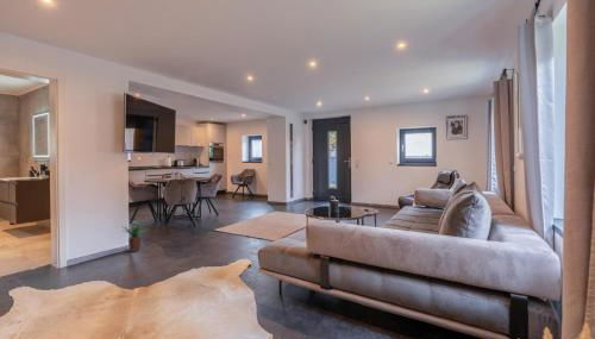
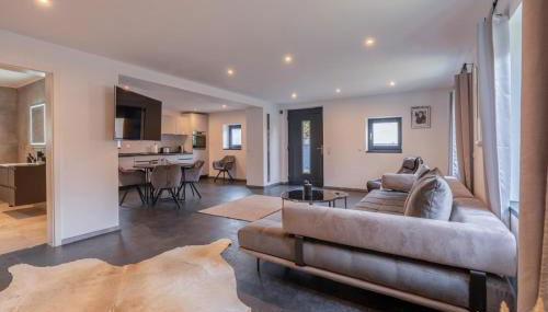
- potted plant [123,216,149,253]
